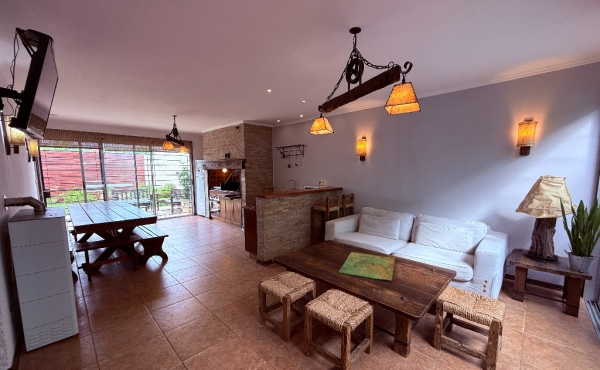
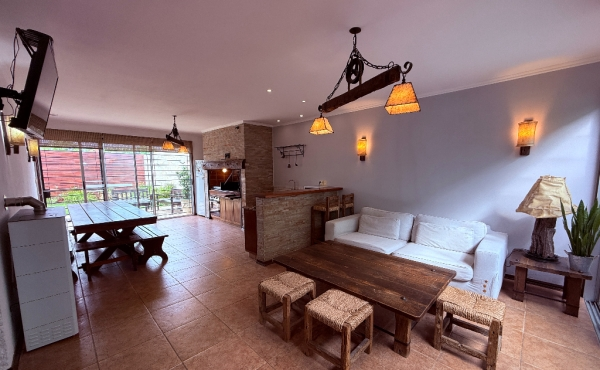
- board game [338,251,396,281]
